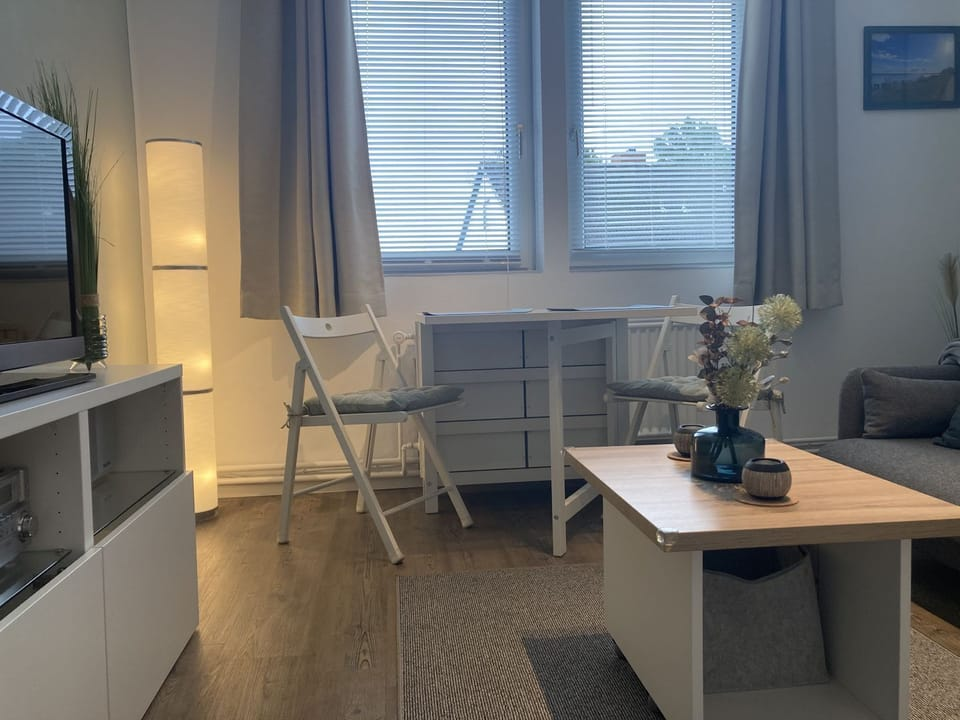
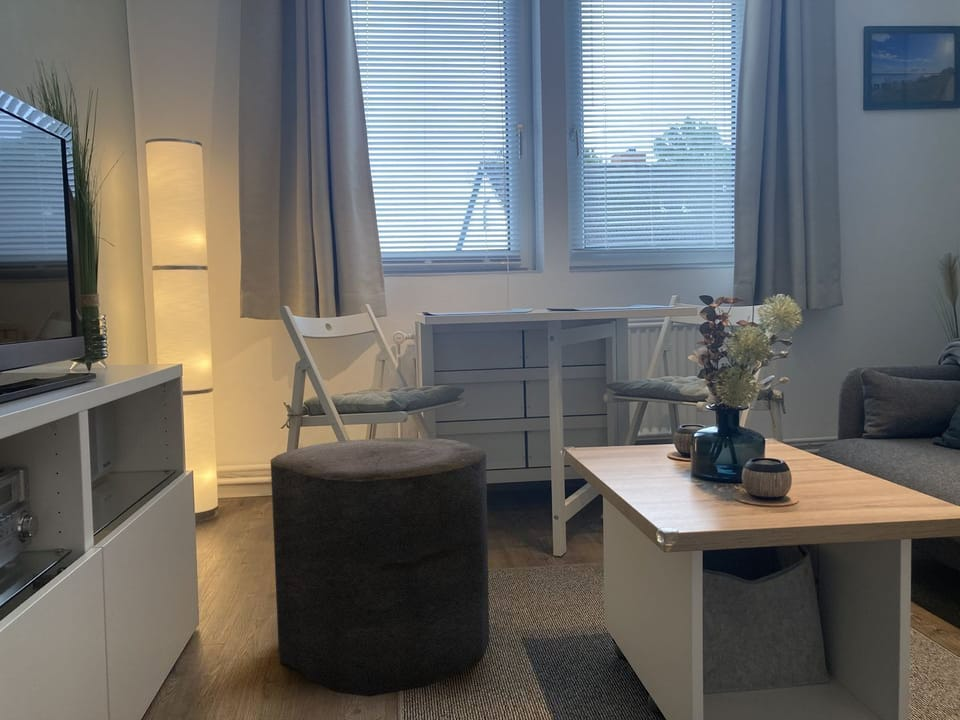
+ stool [270,437,490,698]
